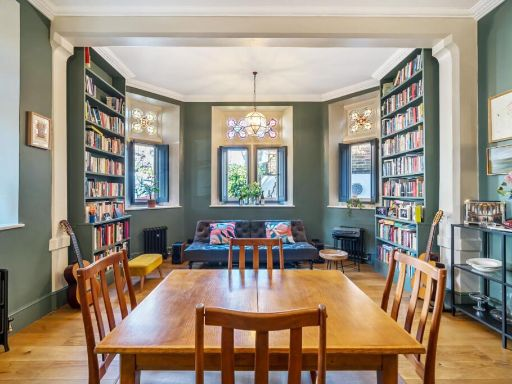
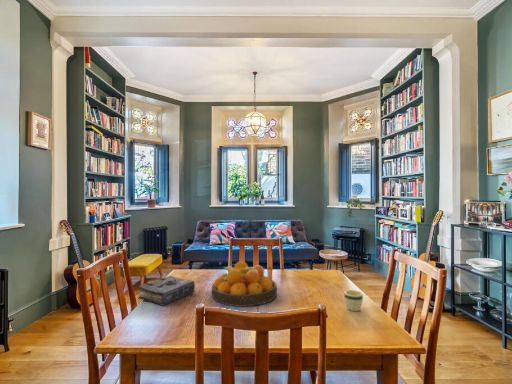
+ book [137,275,196,307]
+ mug [343,289,364,312]
+ fruit bowl [211,260,278,308]
